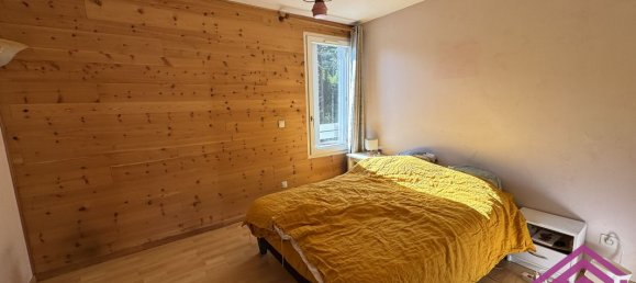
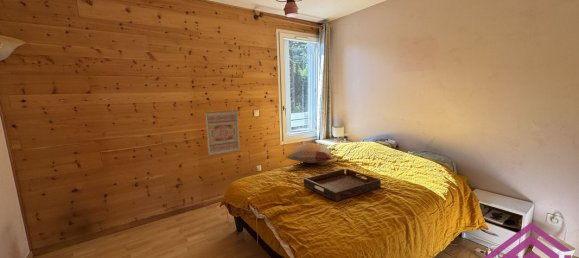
+ wall art [204,109,241,158]
+ decorative pillow [285,142,336,164]
+ serving tray [303,168,382,202]
